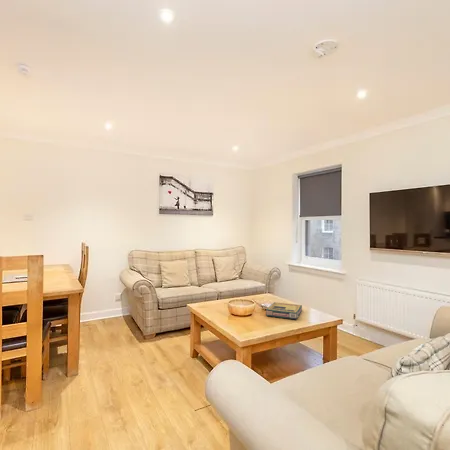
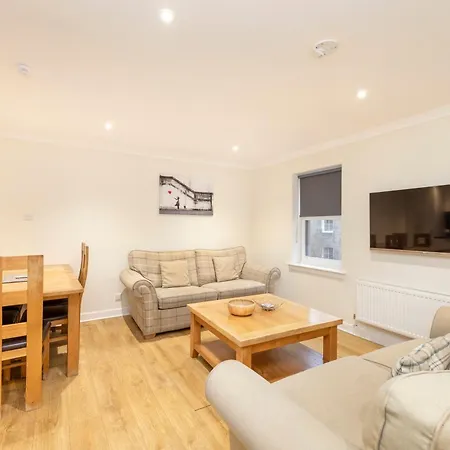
- video game box [265,301,303,320]
